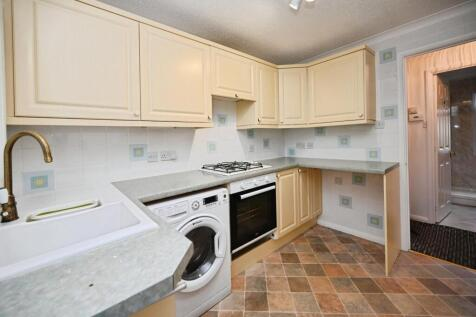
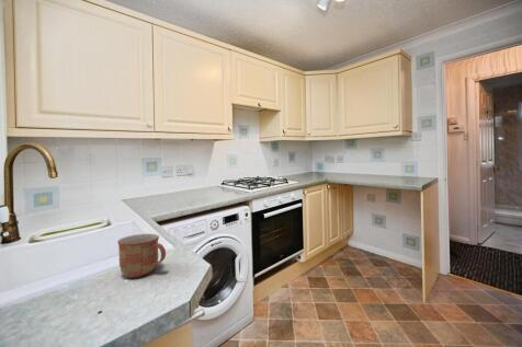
+ mug [116,233,167,279]
